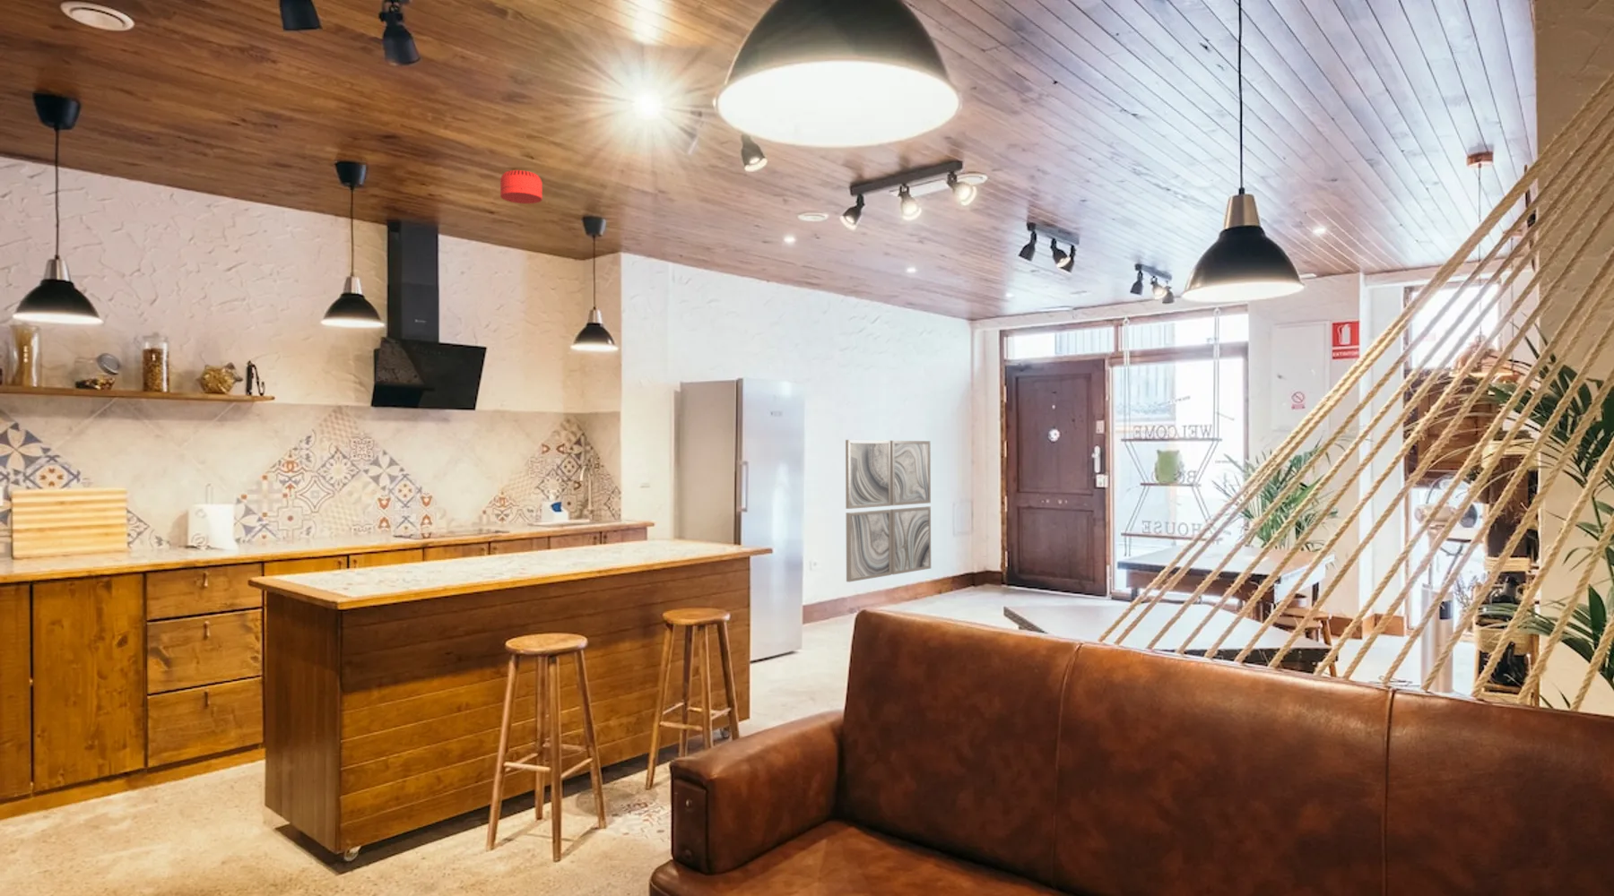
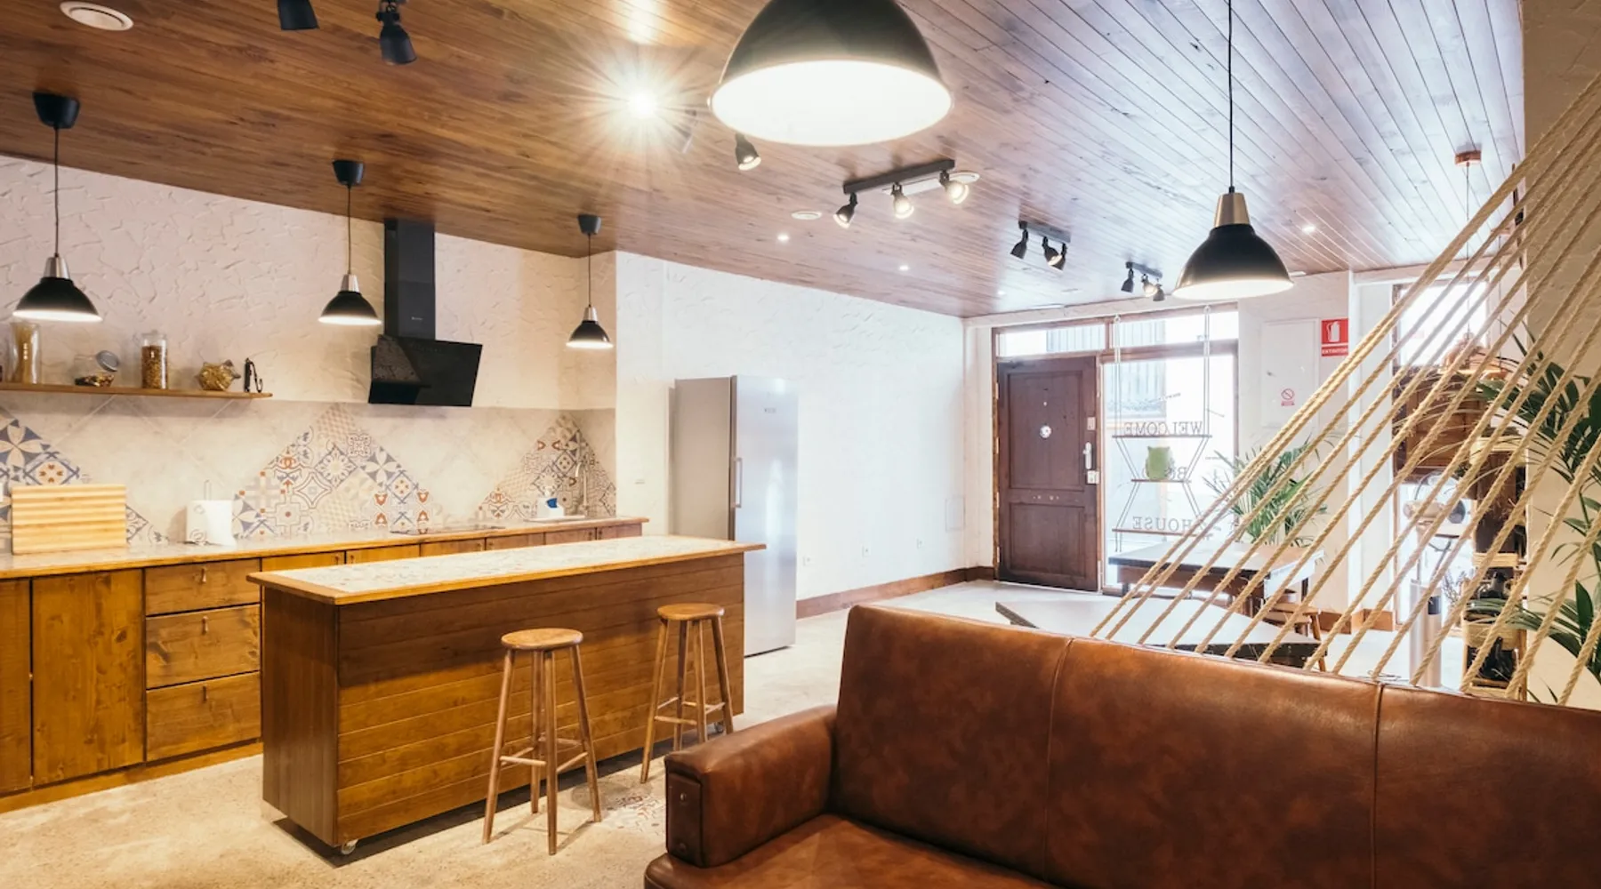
- wall art [845,439,932,584]
- smoke detector [499,169,543,204]
